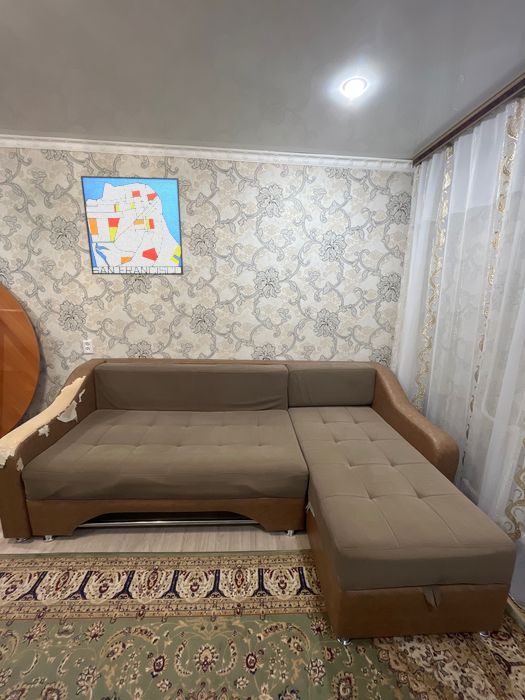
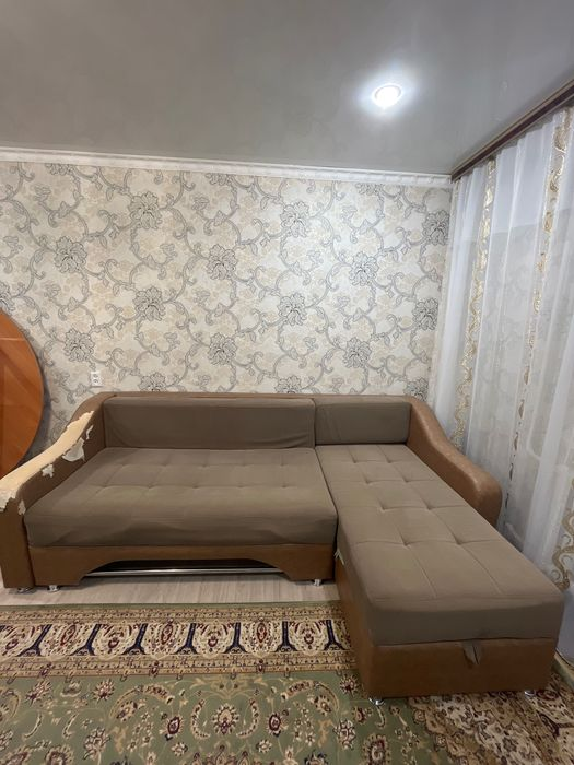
- wall art [80,175,184,276]
